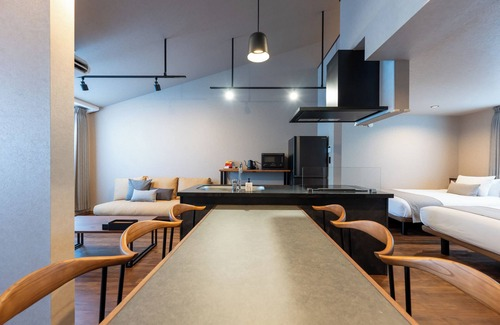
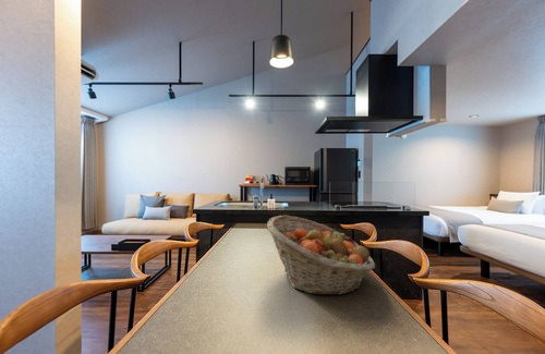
+ fruit basket [266,215,376,296]
